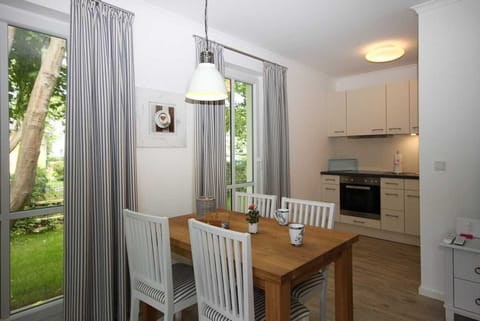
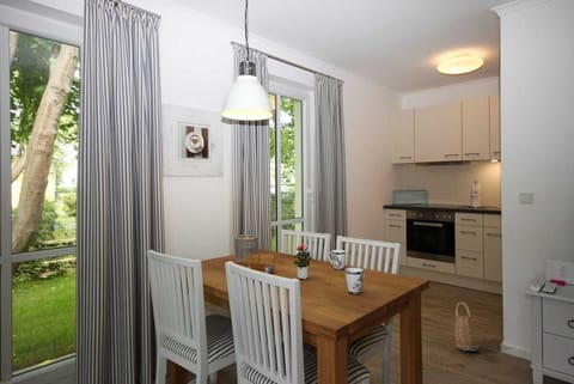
+ basket [454,301,481,352]
